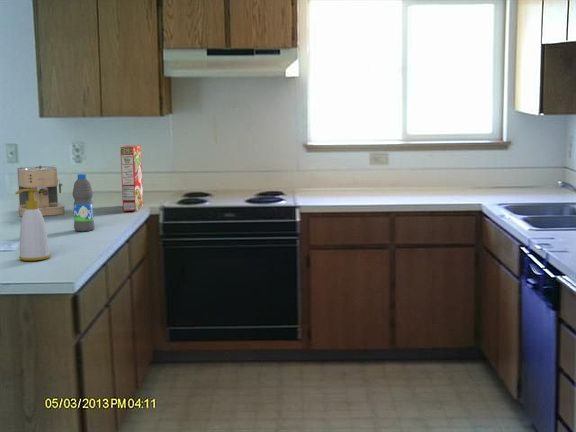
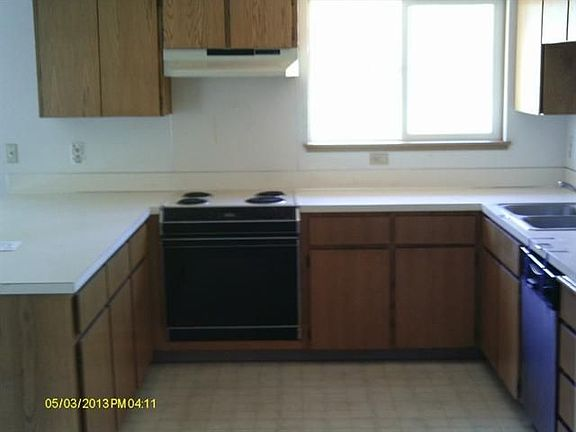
- soap bottle [14,189,51,262]
- coffee maker [16,164,66,217]
- water bottle [72,173,96,233]
- cereal box [119,144,144,212]
